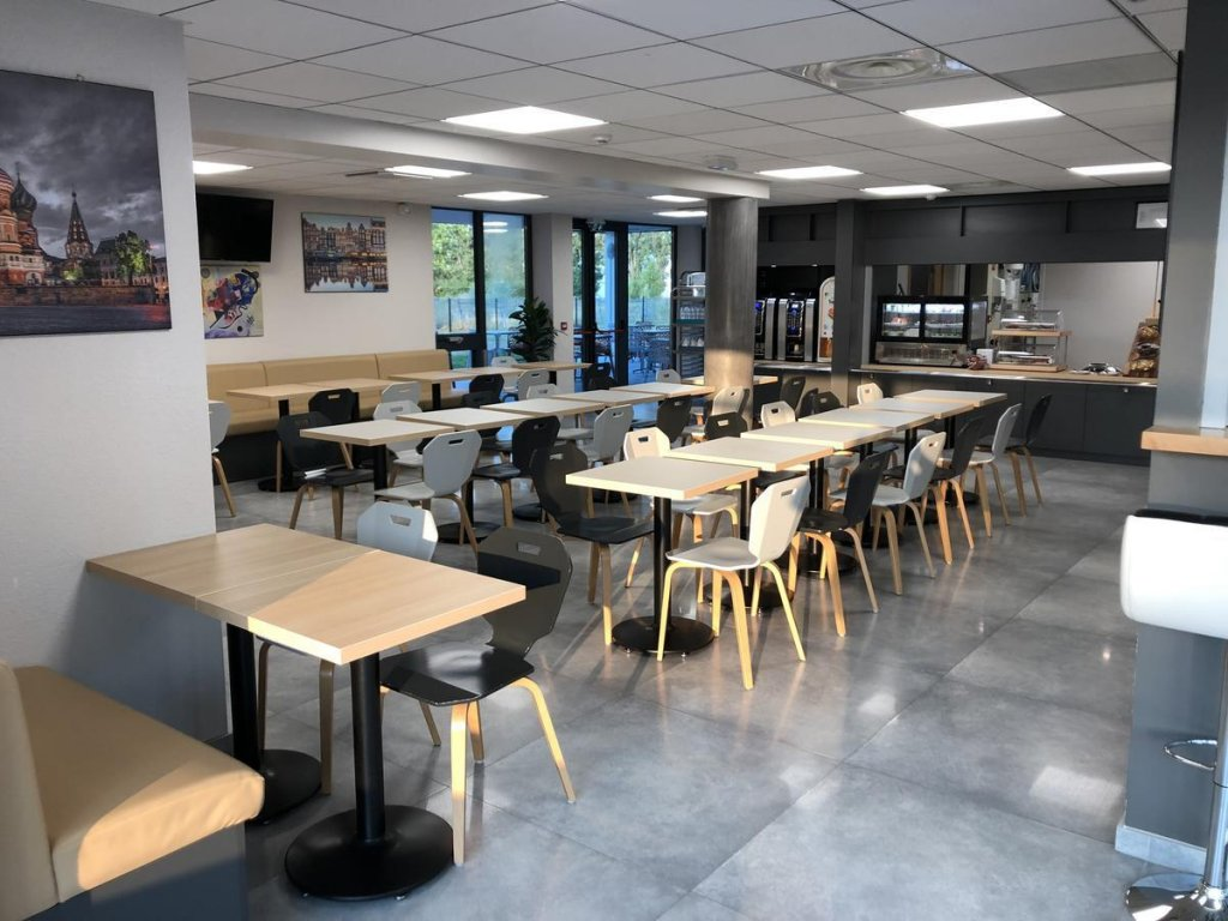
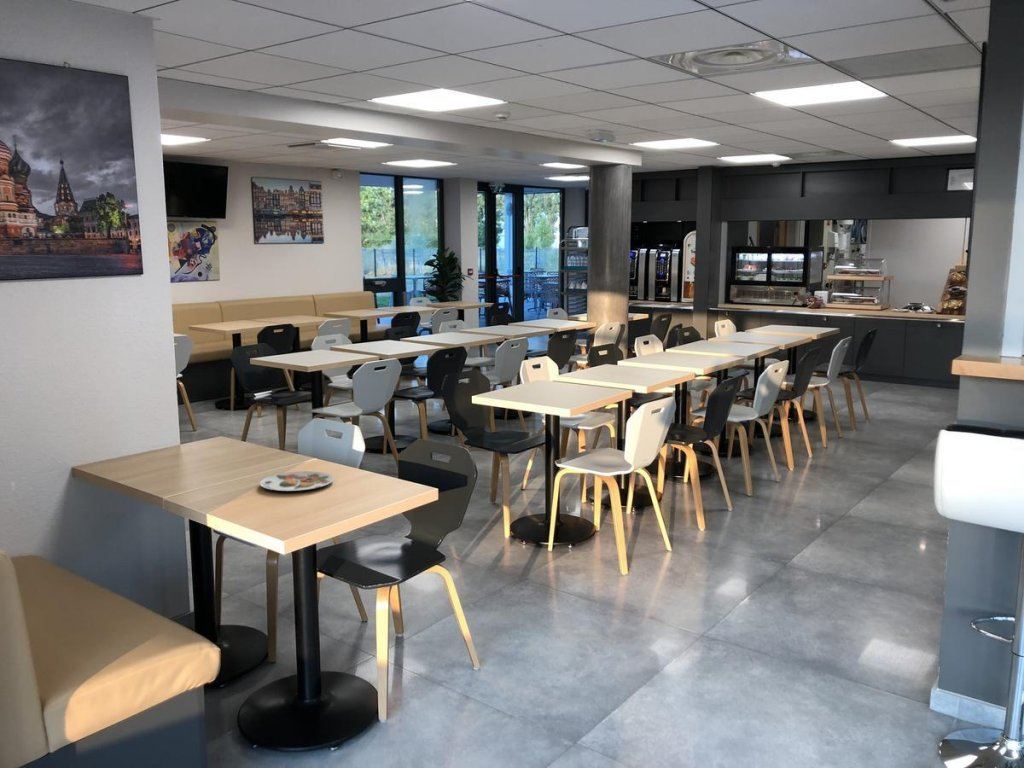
+ plate [259,470,335,492]
